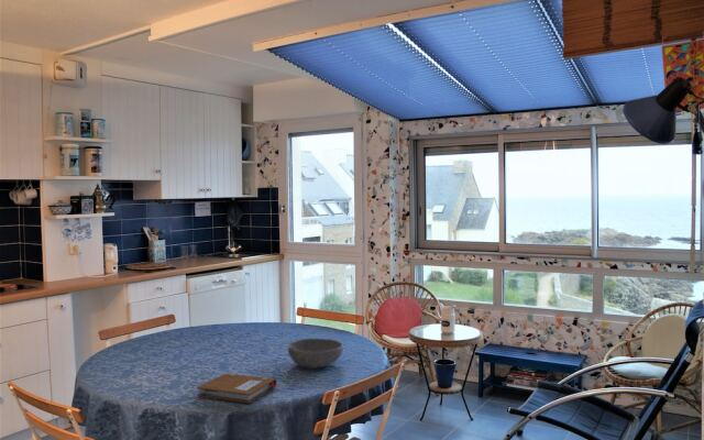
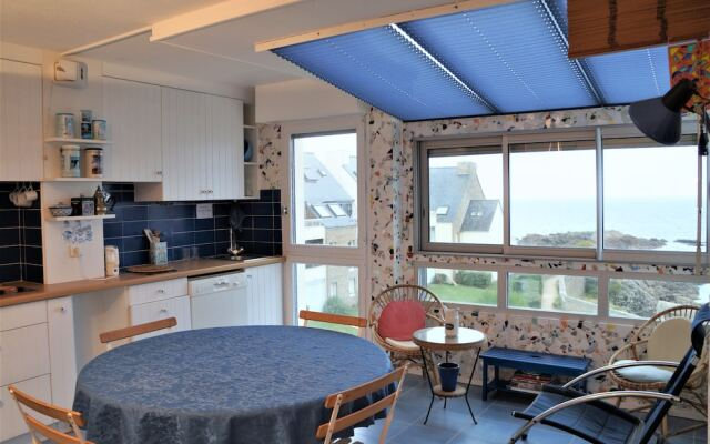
- bowl [287,338,344,370]
- notebook [196,372,277,404]
